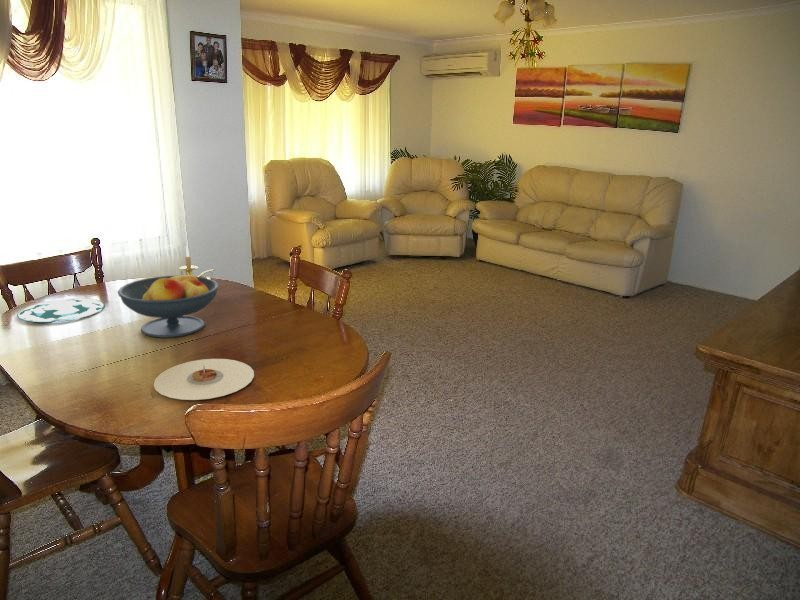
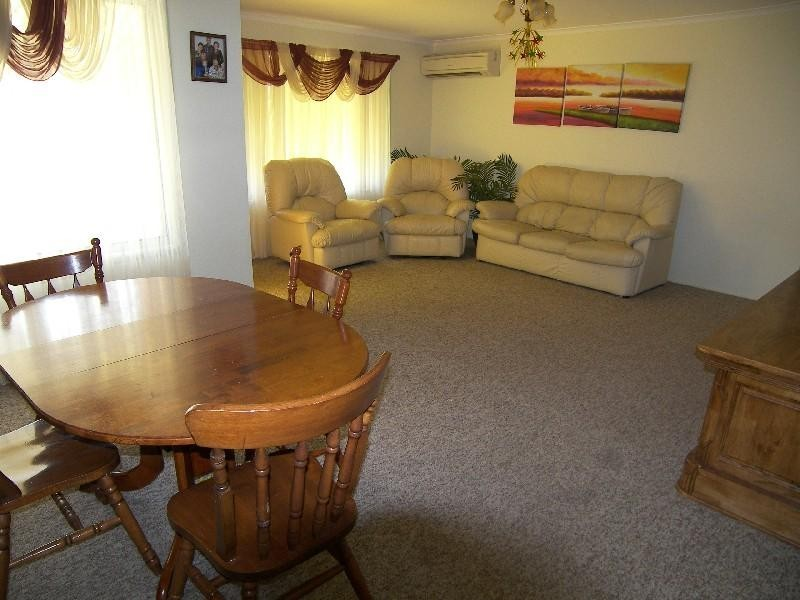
- plate [153,358,255,401]
- fruit bowl [117,270,219,339]
- candle holder [178,246,216,279]
- plate [16,297,106,323]
